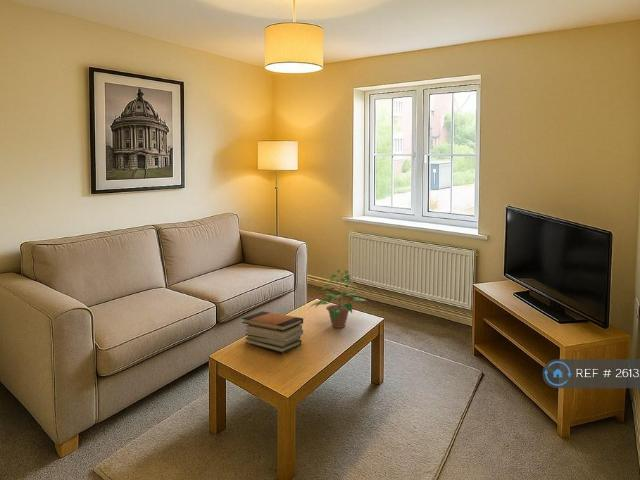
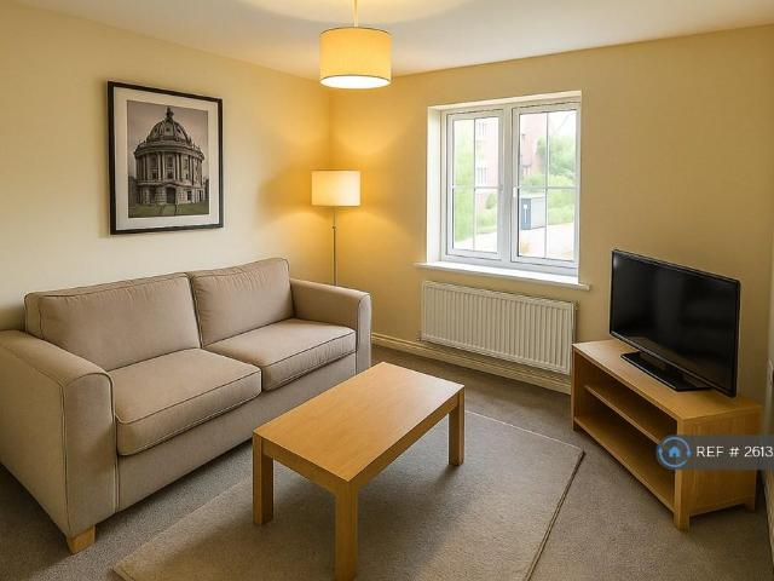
- potted plant [309,269,368,329]
- book stack [241,310,304,353]
